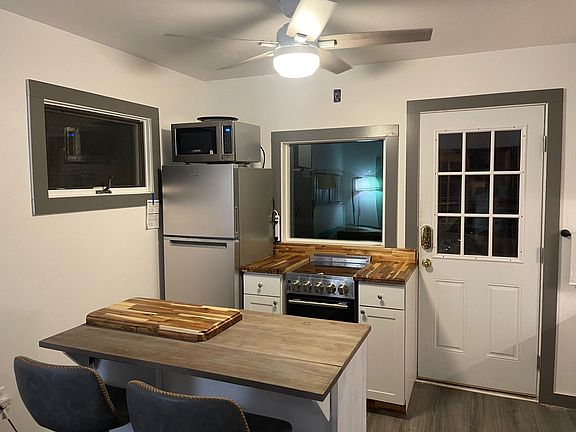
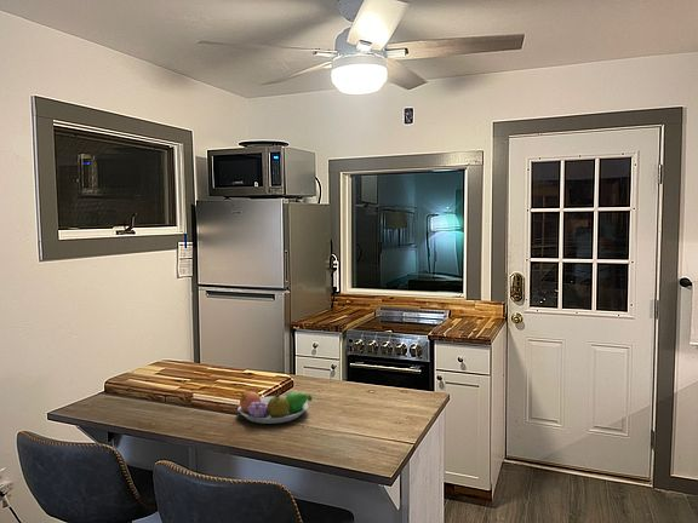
+ fruit bowl [236,391,313,425]
